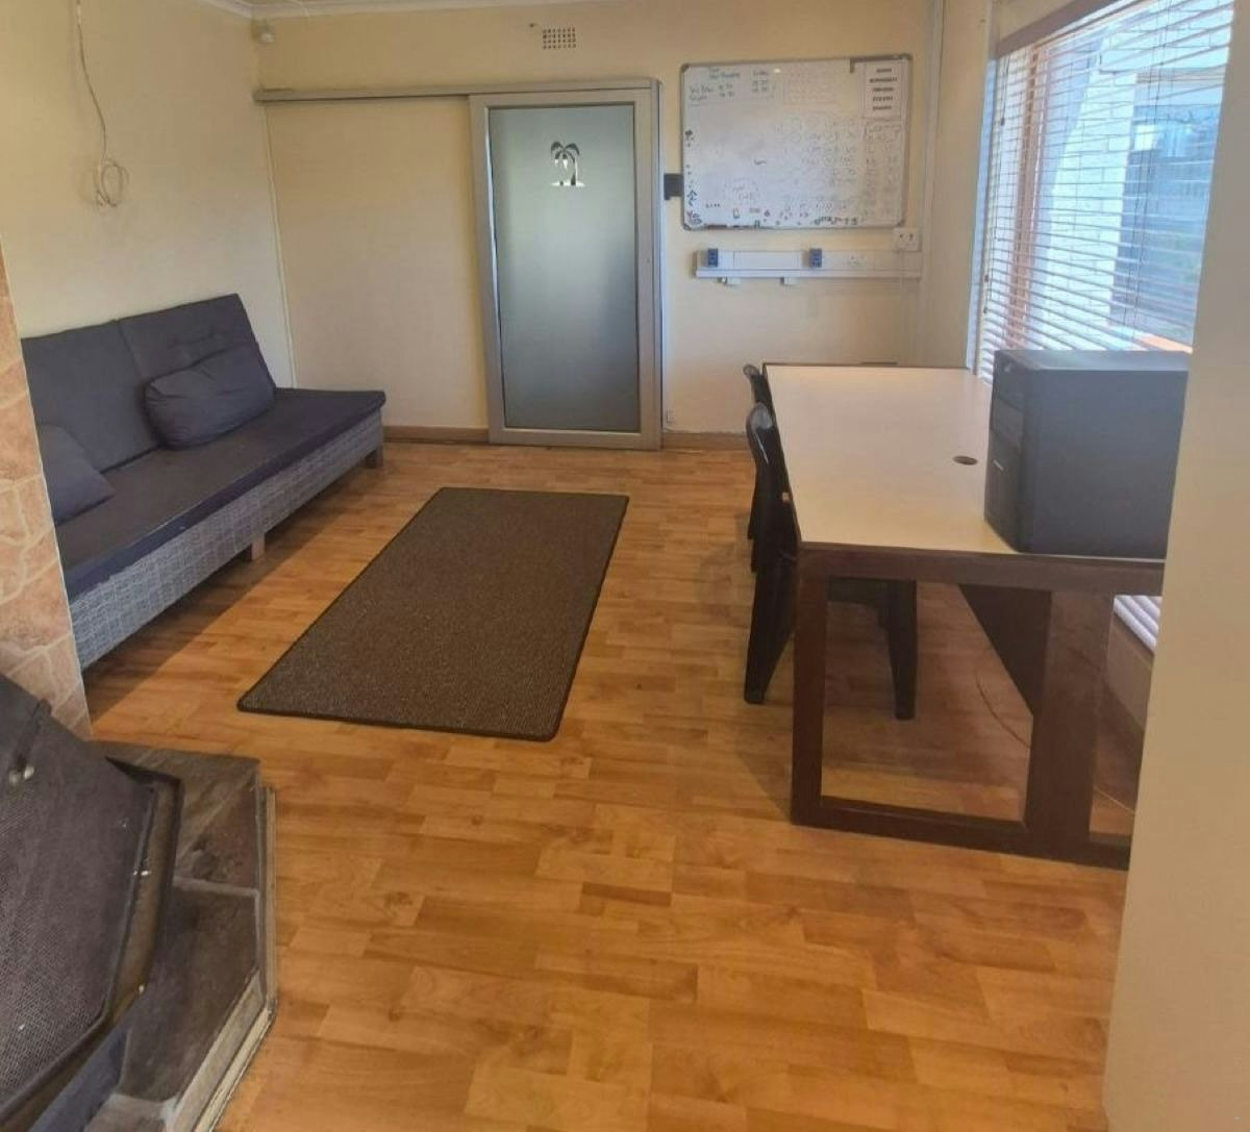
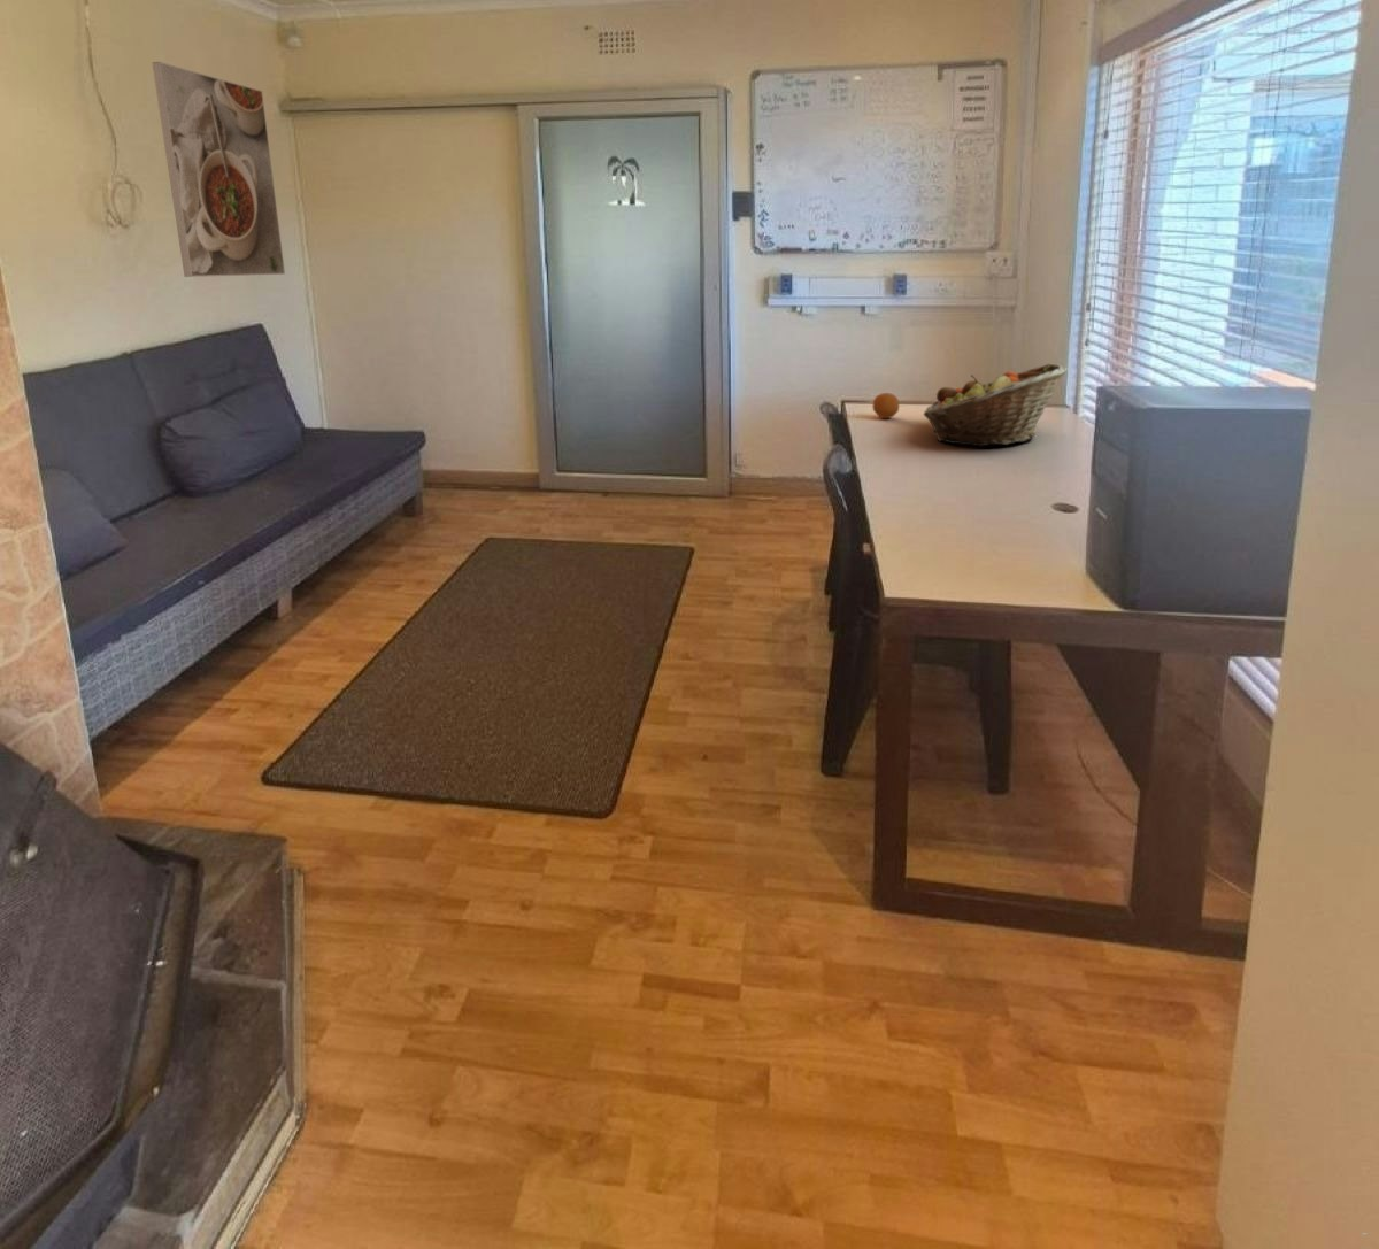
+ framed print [150,61,286,279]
+ fruit [871,392,900,419]
+ fruit basket [923,363,1069,447]
